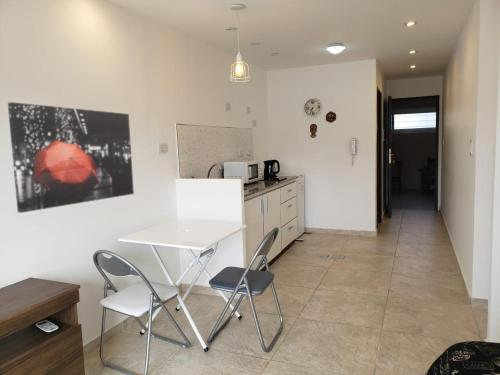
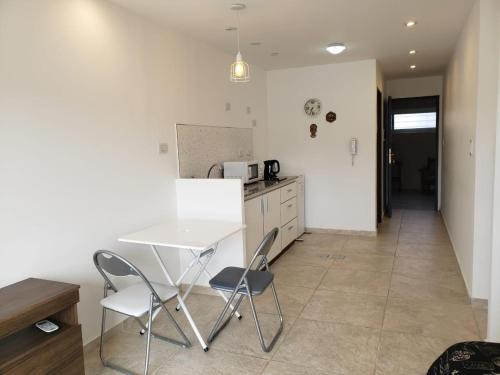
- wall art [7,101,135,214]
